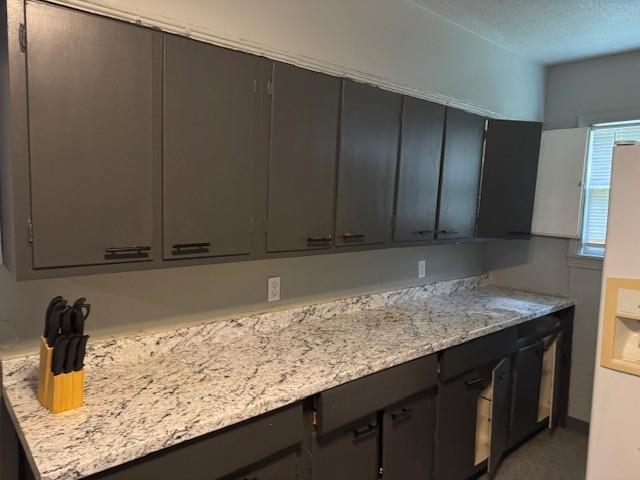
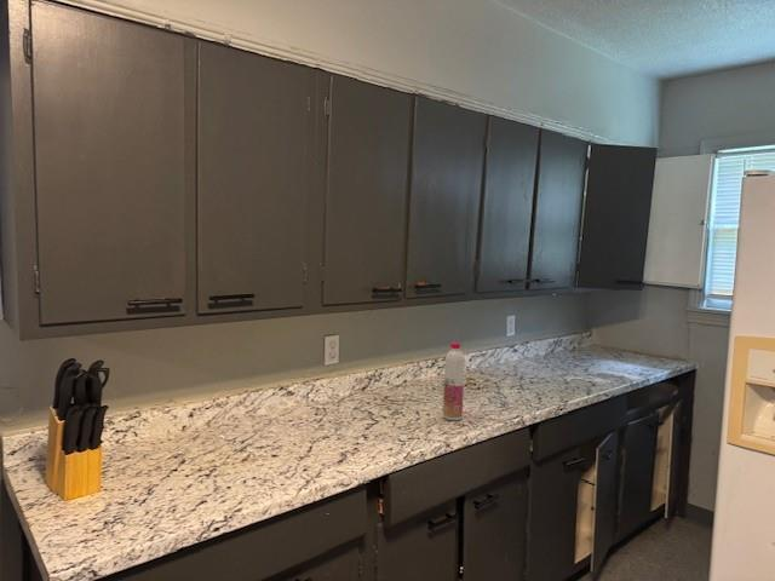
+ beverage bottle [442,341,466,421]
